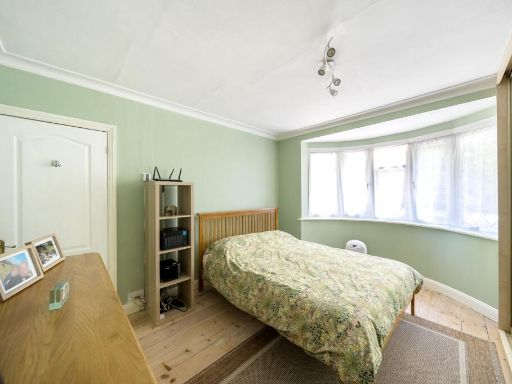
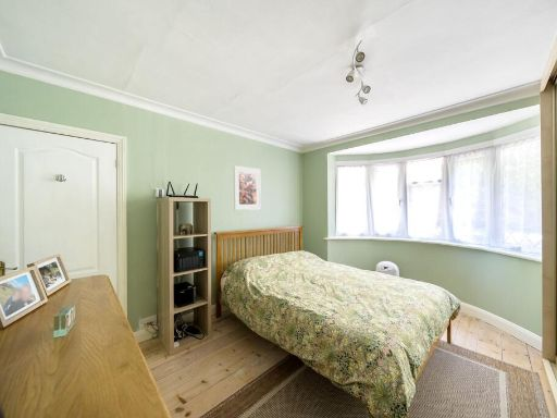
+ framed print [233,164,262,211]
